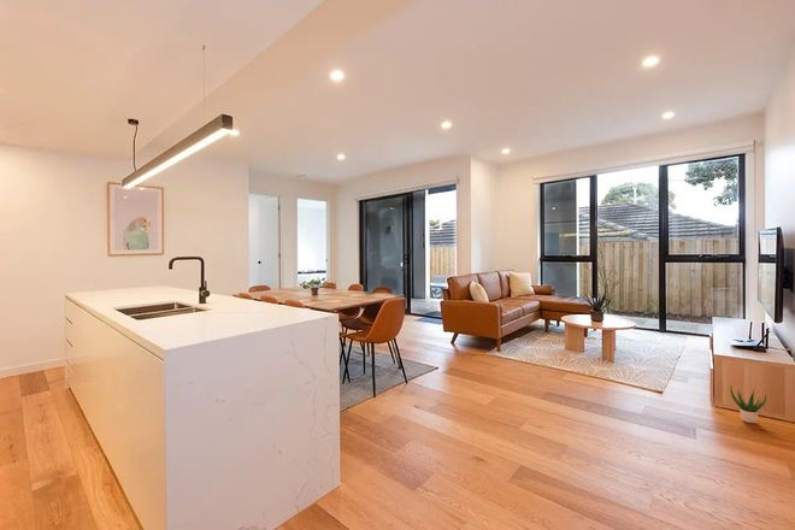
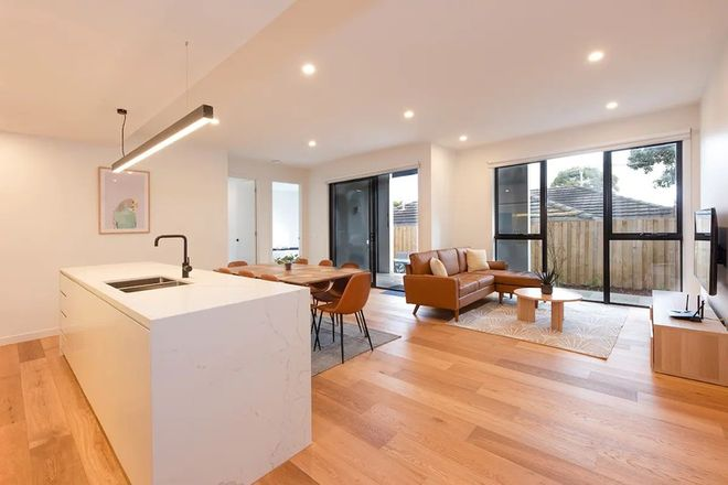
- potted plant [729,387,767,424]
